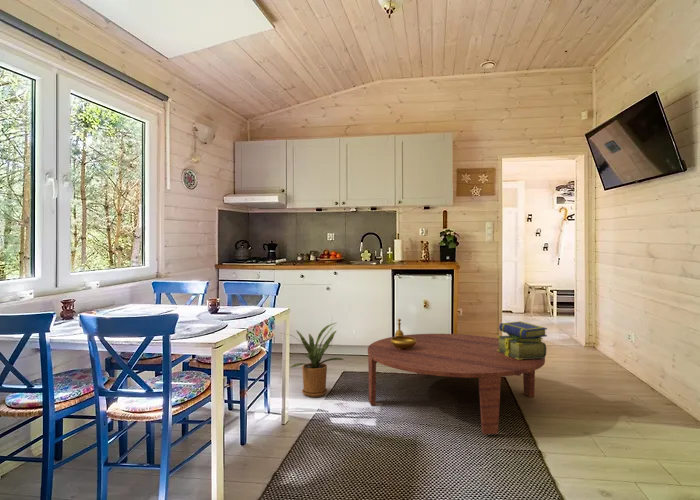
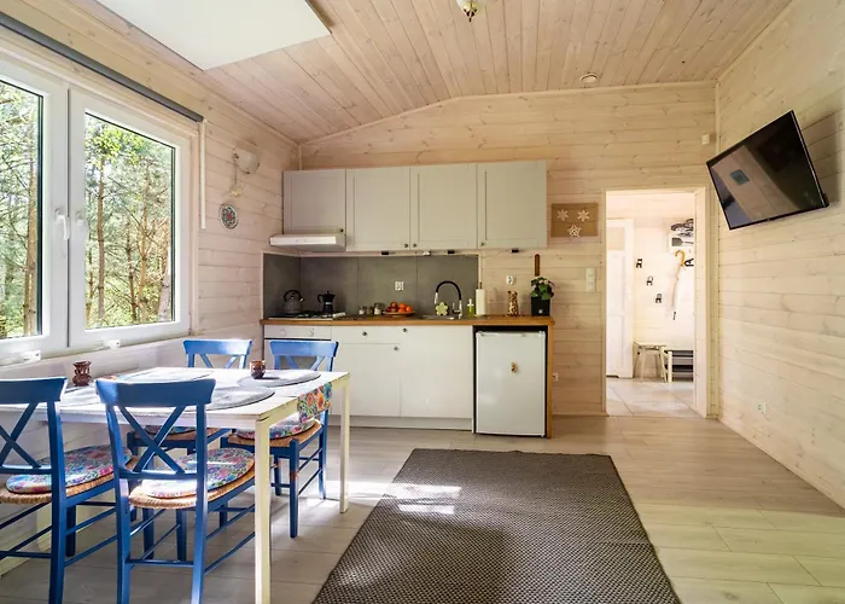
- house plant [279,322,345,398]
- stack of books [496,320,548,360]
- coffee table [367,333,546,435]
- decorative bowl [391,318,417,349]
